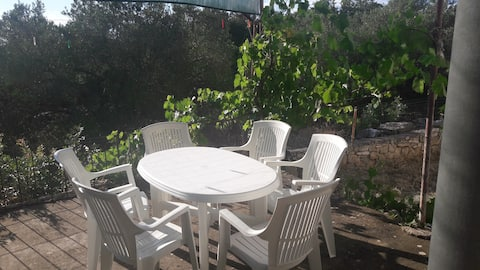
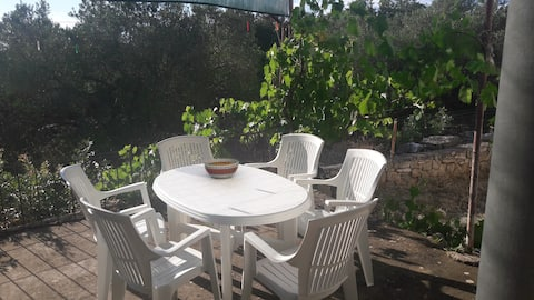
+ bowl [202,158,240,179]
